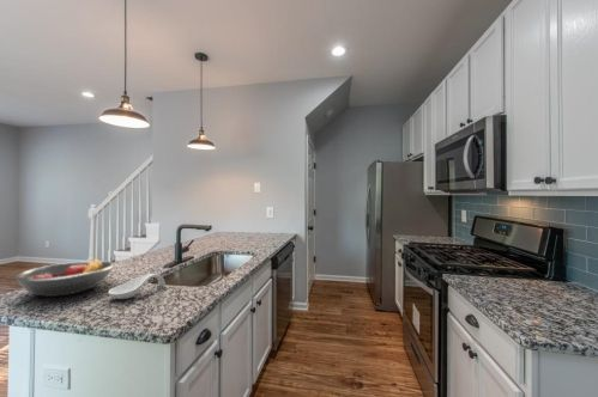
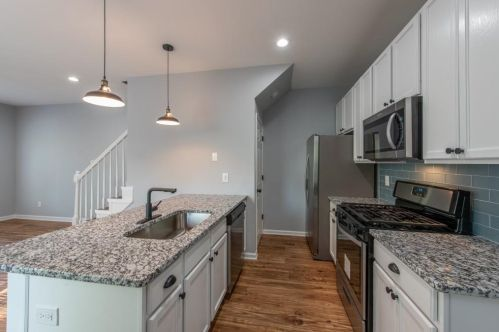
- fruit bowl [13,256,116,298]
- spoon rest [107,273,167,300]
